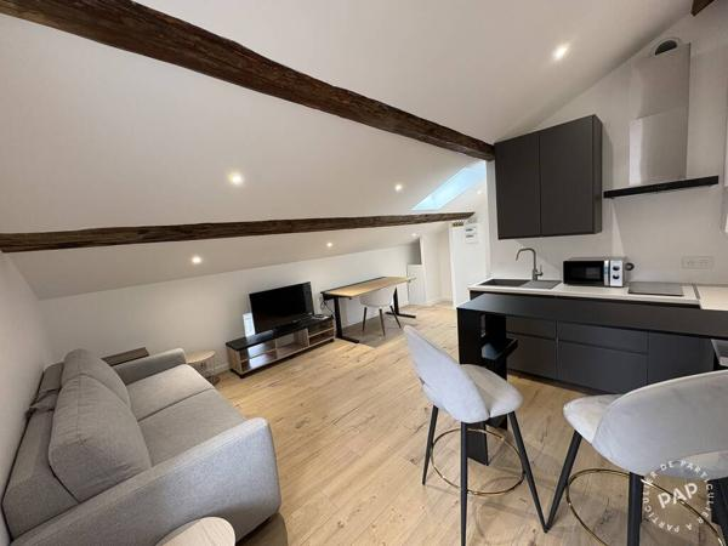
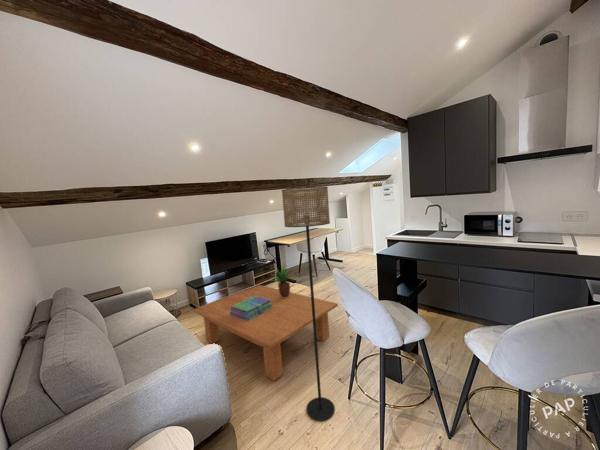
+ coffee table [192,284,339,382]
+ stack of books [230,296,273,321]
+ floor lamp [281,185,336,422]
+ potted plant [268,263,297,298]
